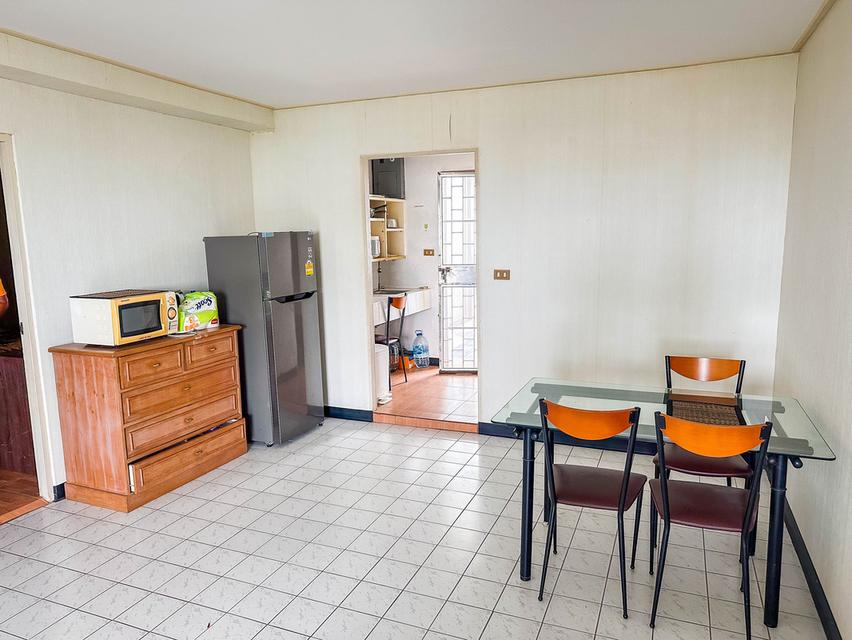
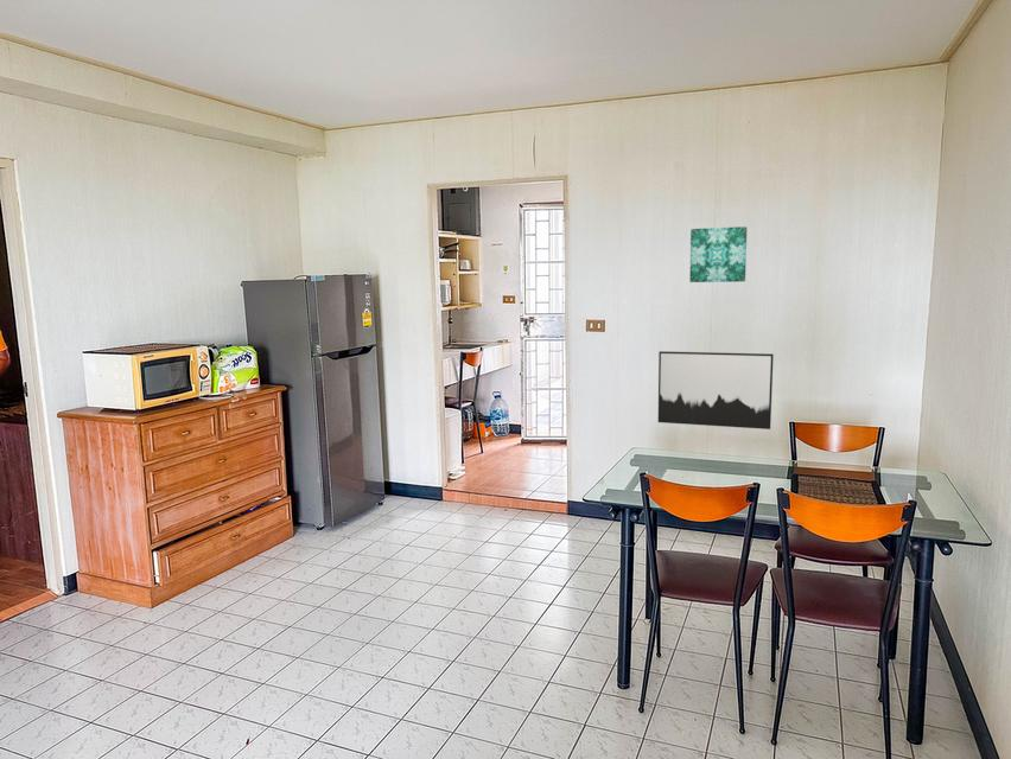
+ wall art [688,225,748,283]
+ wall art [657,350,775,430]
